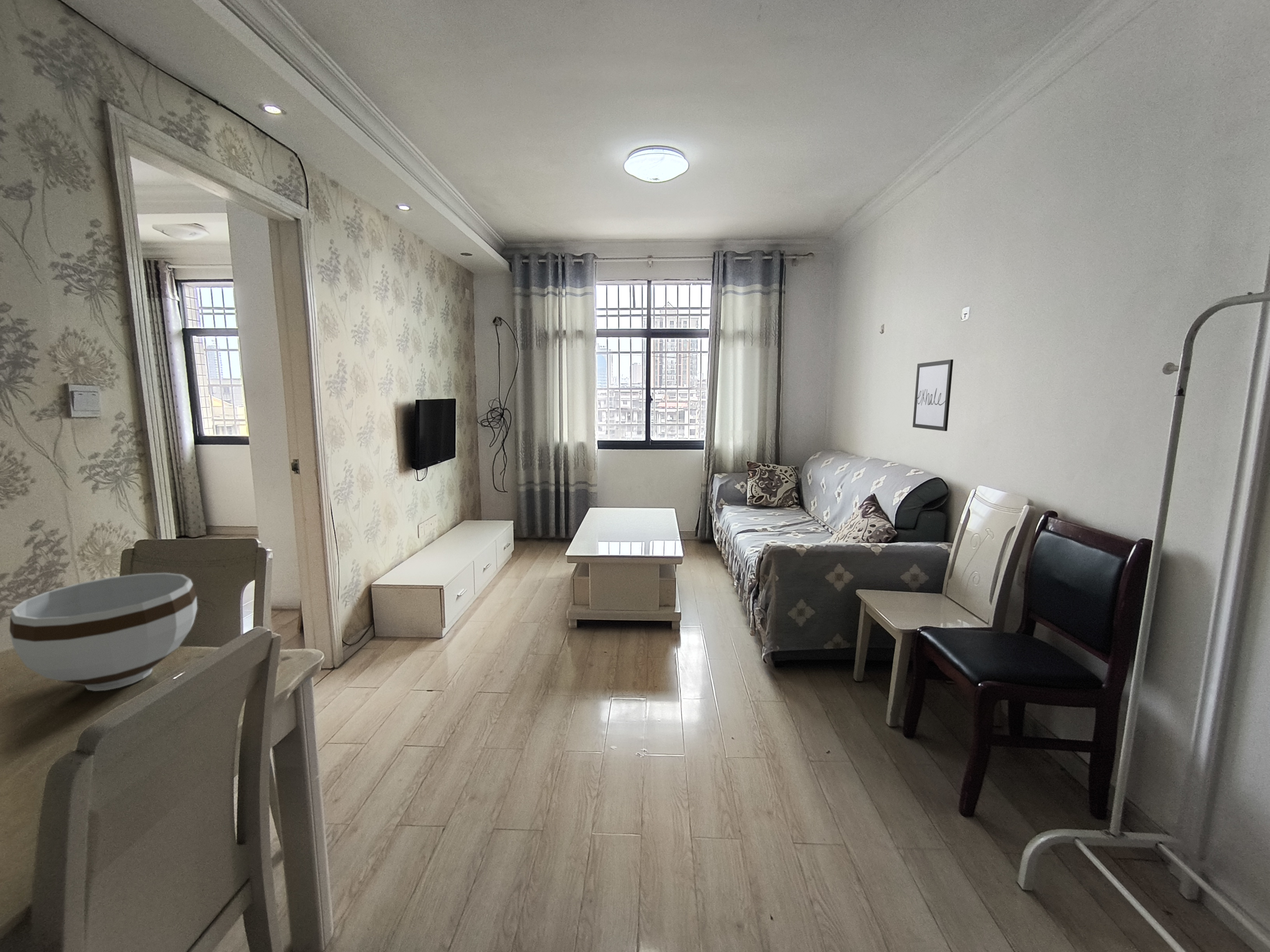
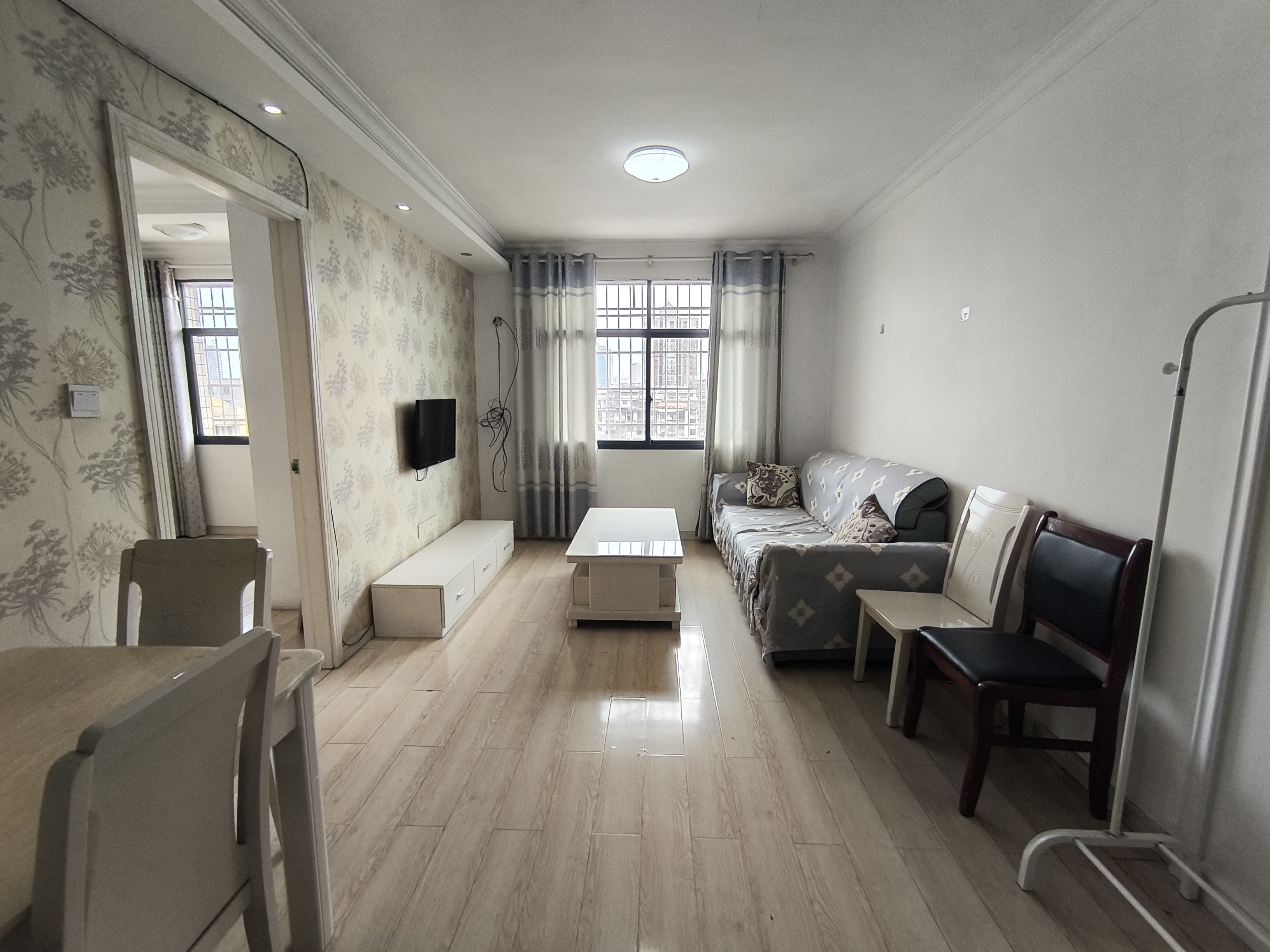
- wall art [912,359,954,432]
- bowl [9,572,198,691]
